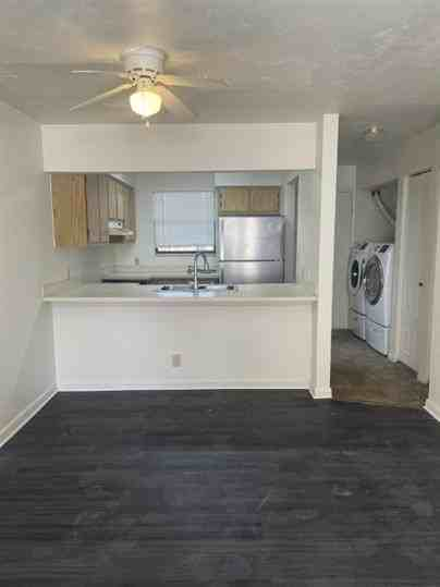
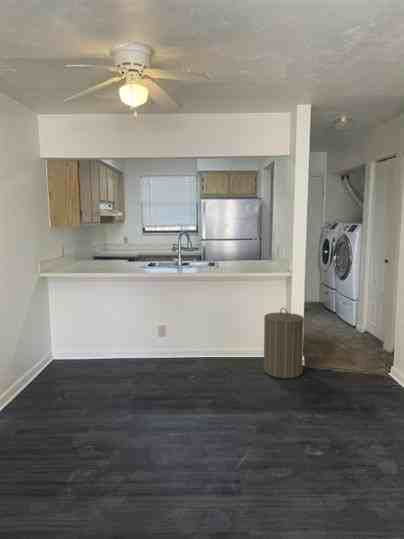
+ laundry hamper [263,307,305,379]
